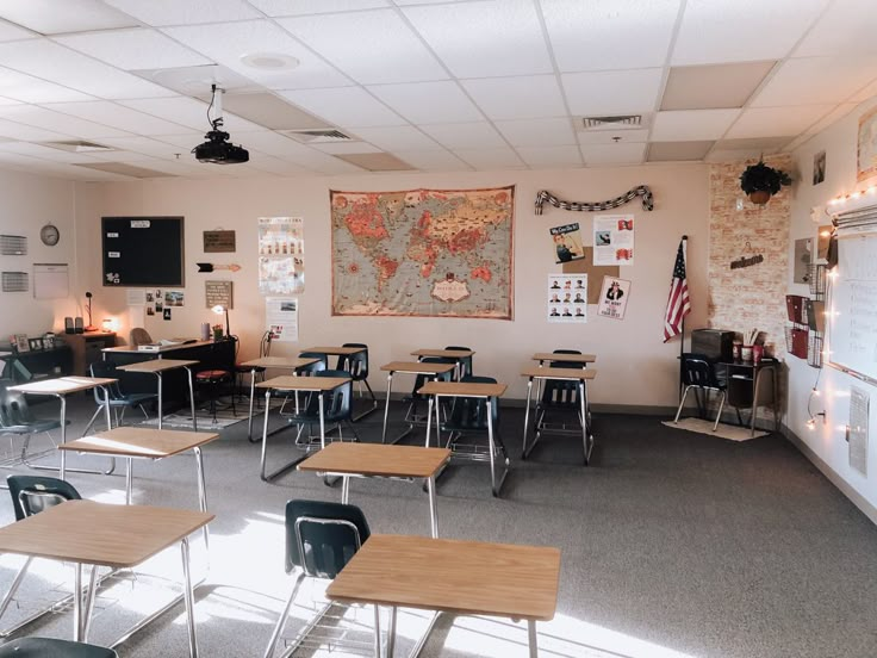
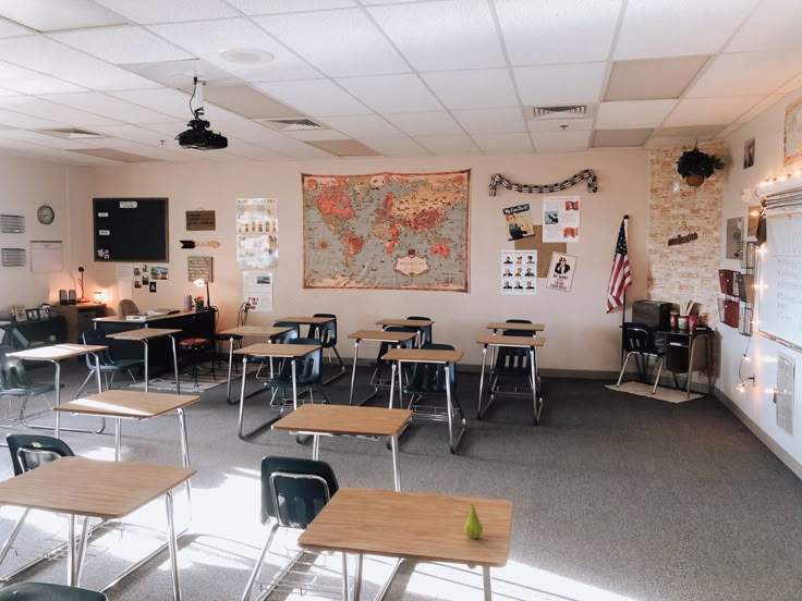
+ fruit [463,502,484,540]
